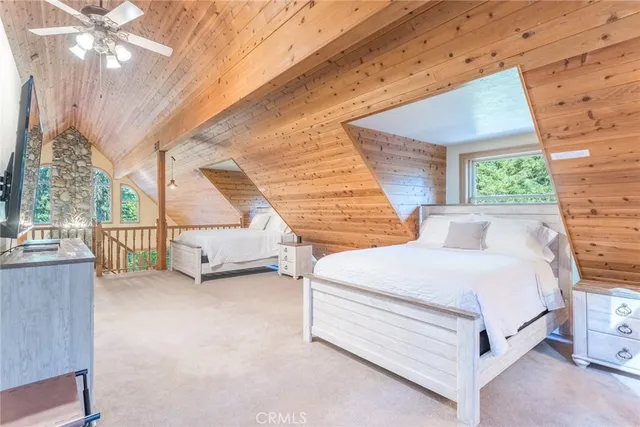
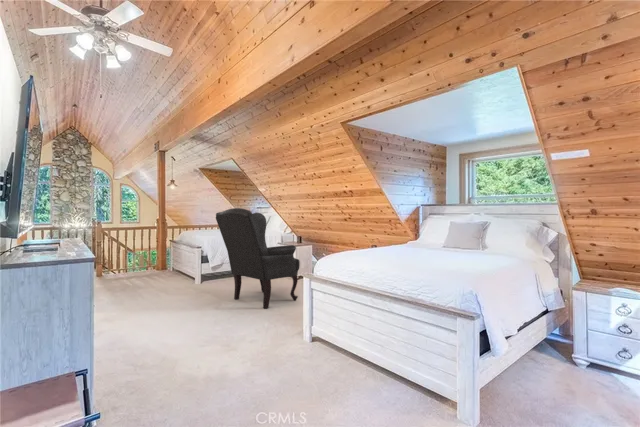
+ chair [215,207,301,310]
